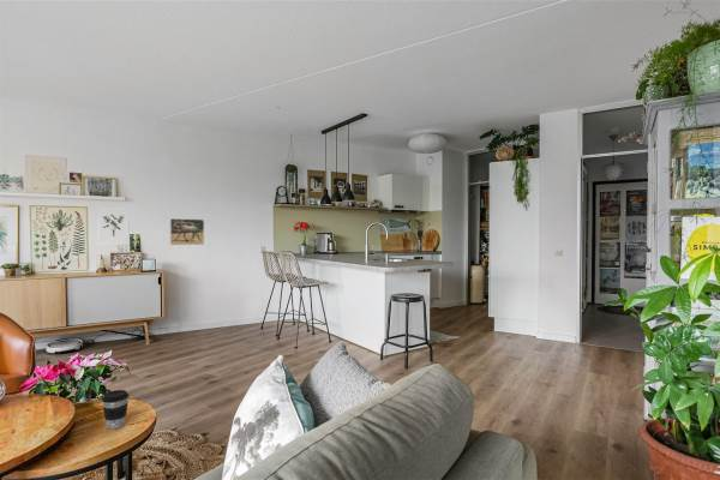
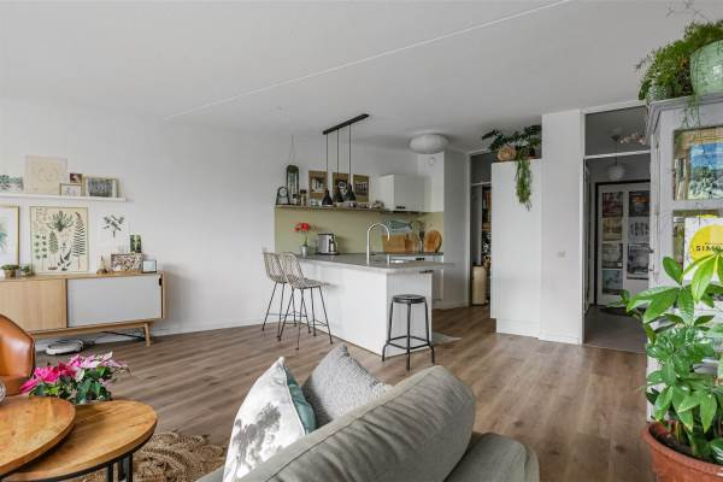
- coffee cup [101,389,130,431]
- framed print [169,217,205,246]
